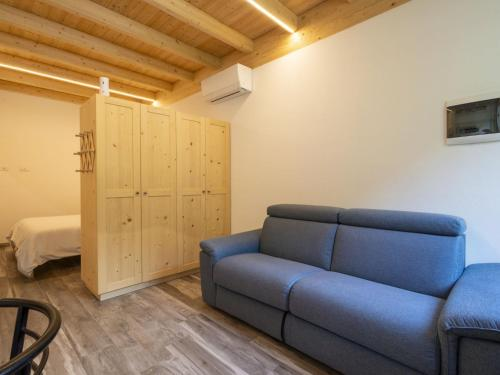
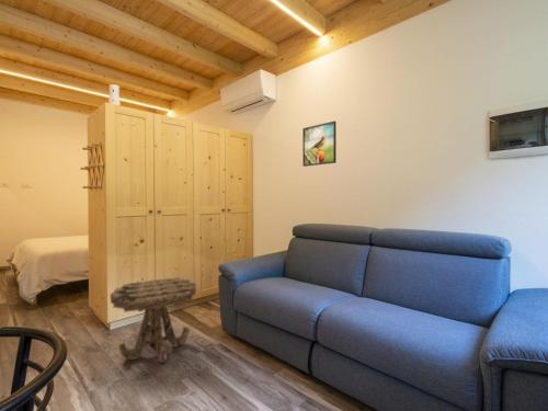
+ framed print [301,119,338,168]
+ side table [110,276,197,364]
